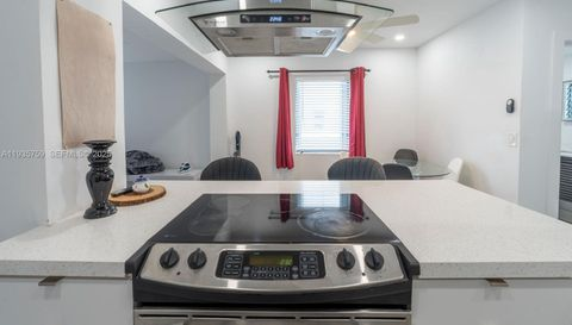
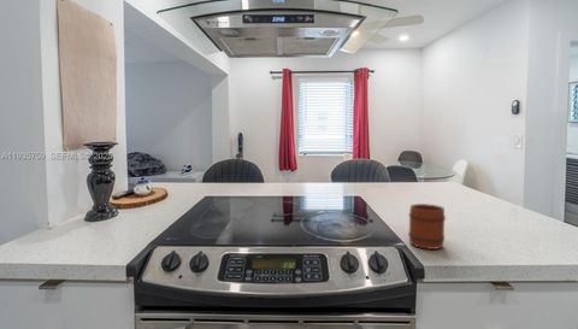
+ mug [407,202,447,251]
